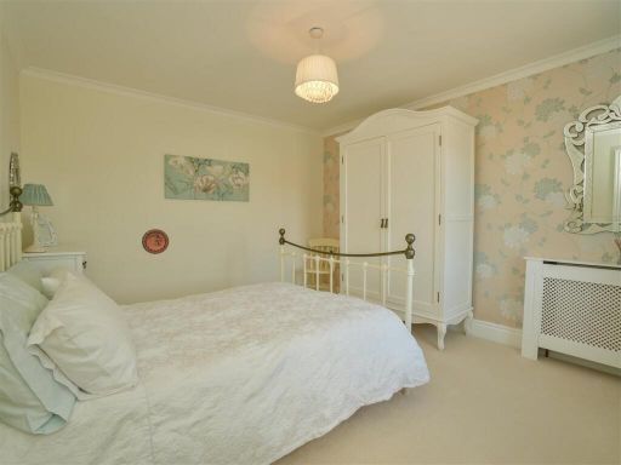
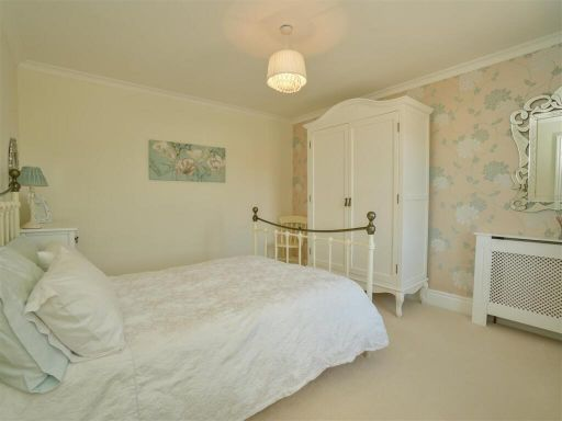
- decorative plate [141,228,170,256]
